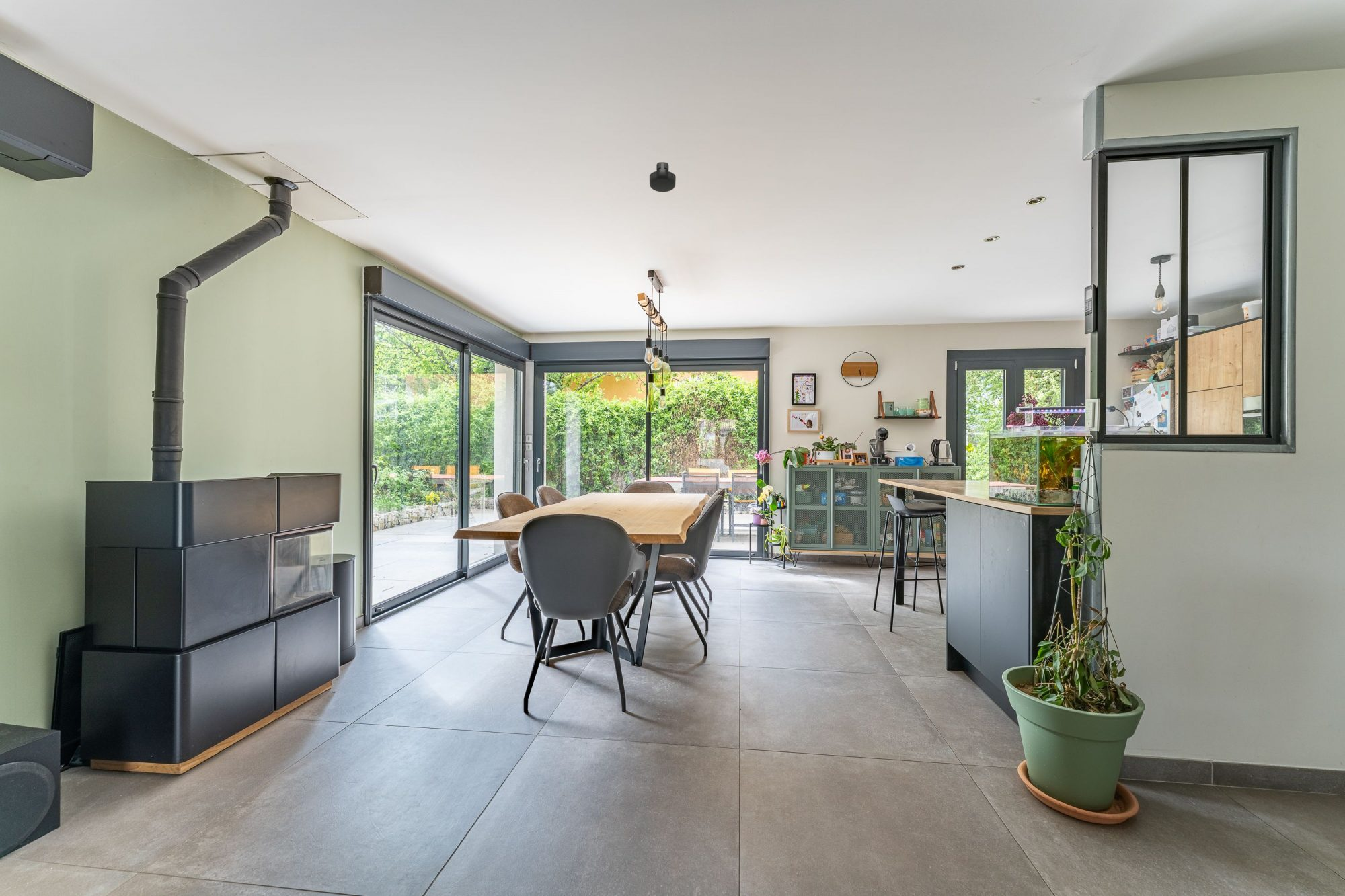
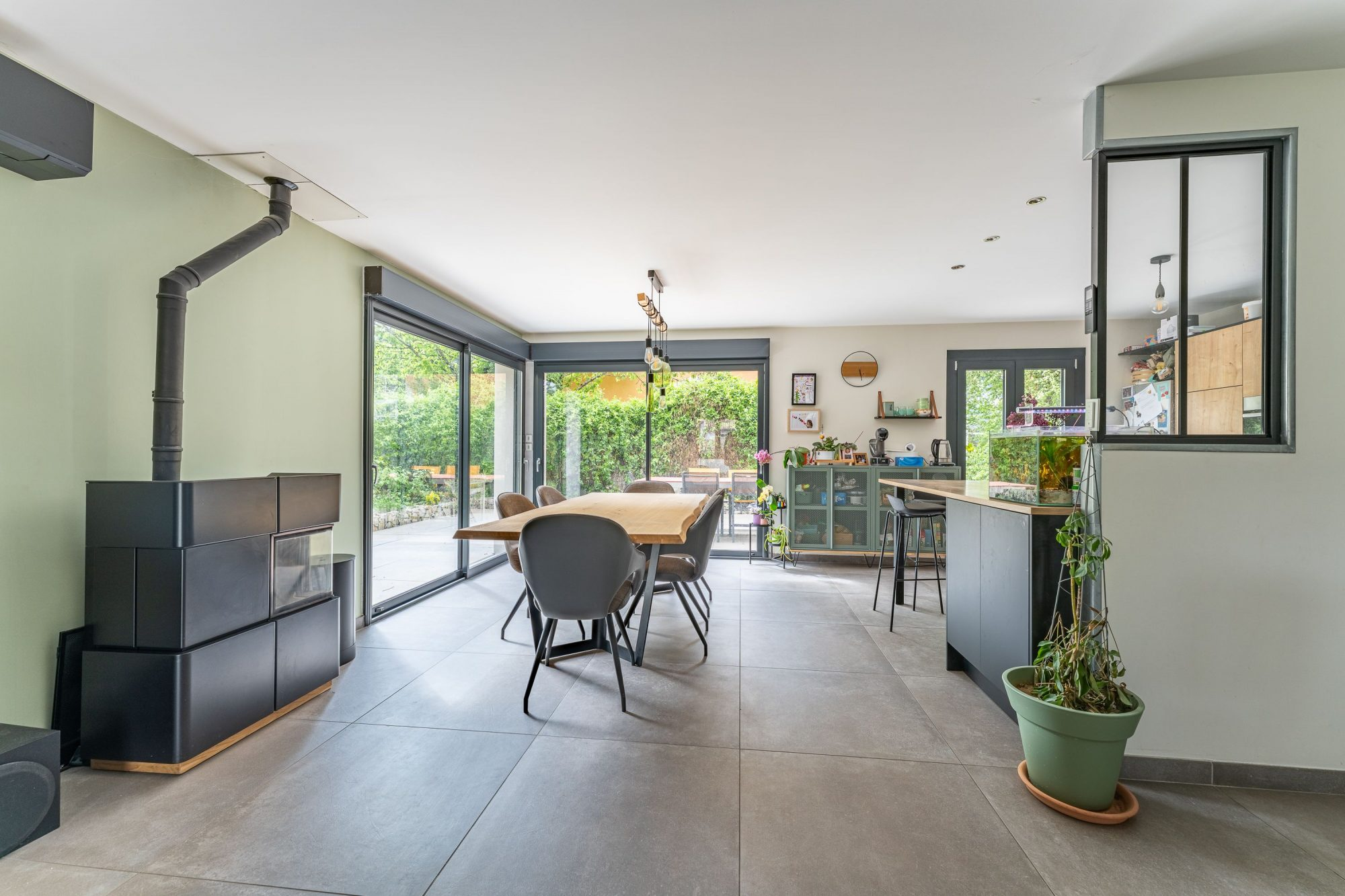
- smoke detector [649,161,677,193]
